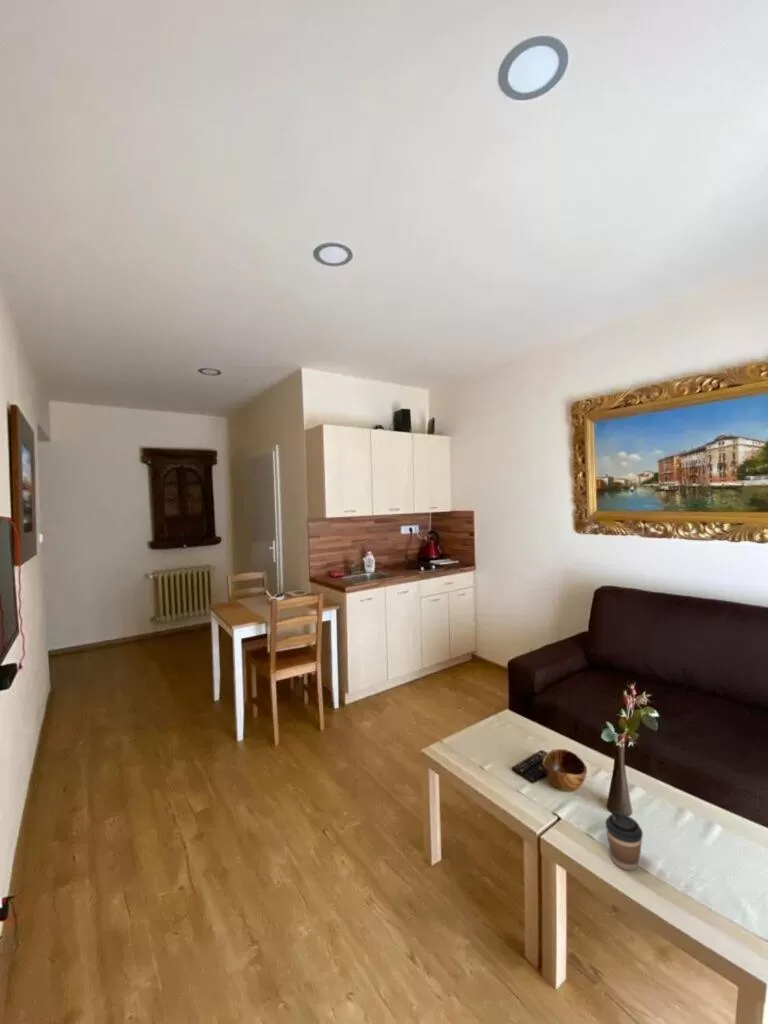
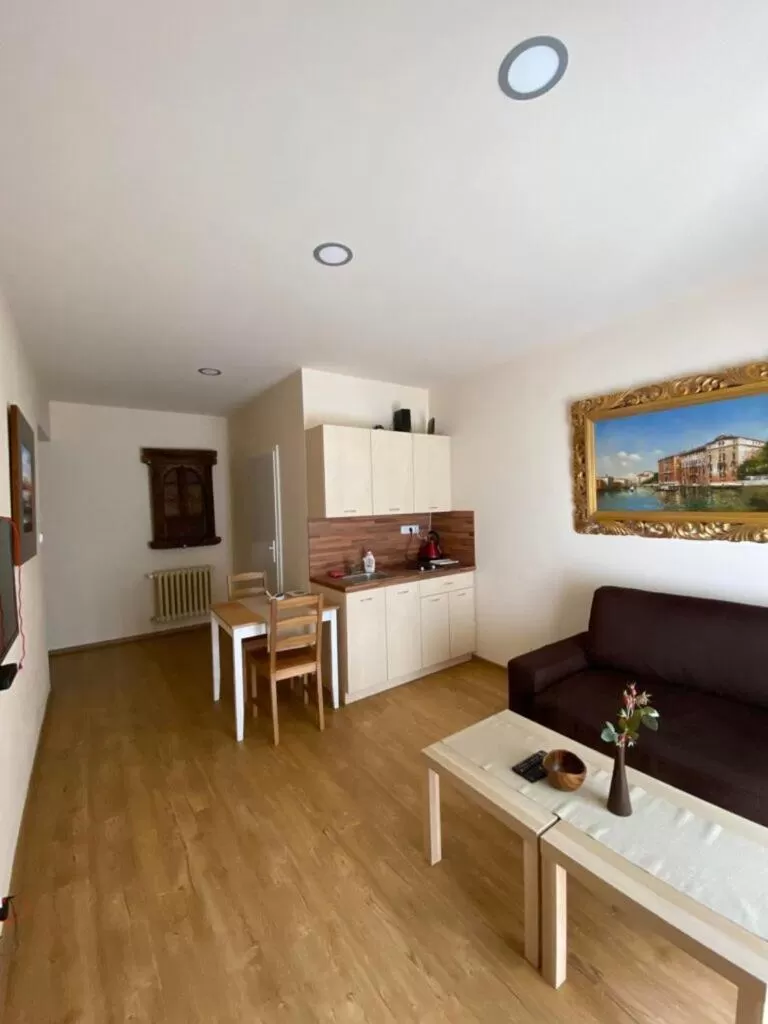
- coffee cup [604,810,644,871]
